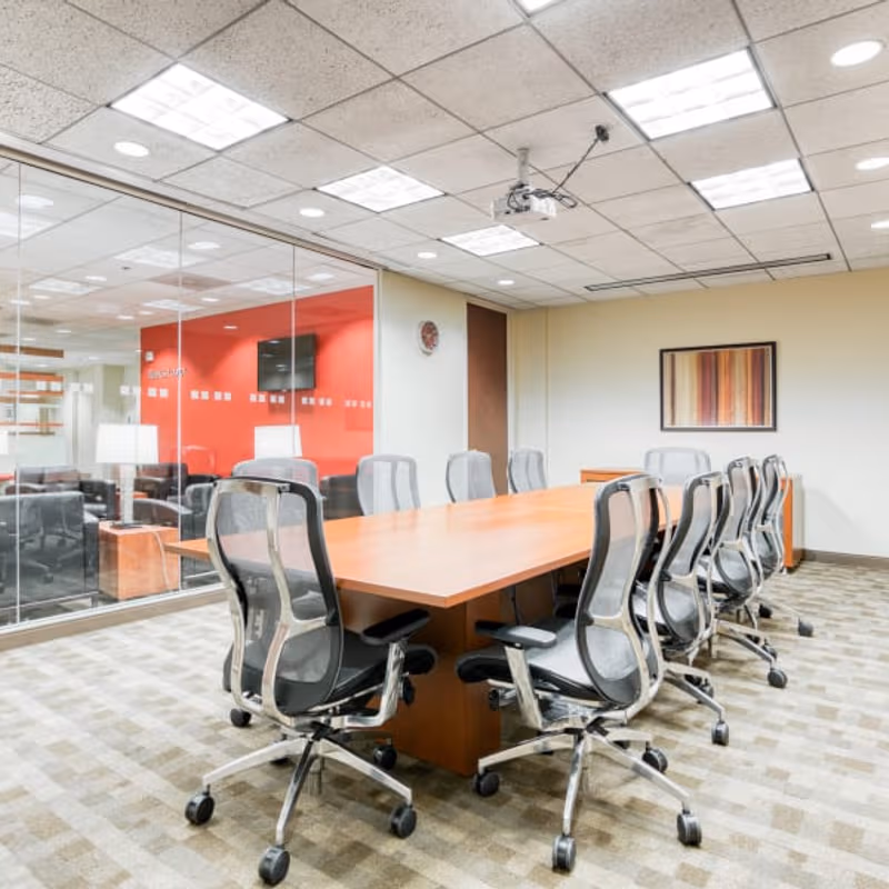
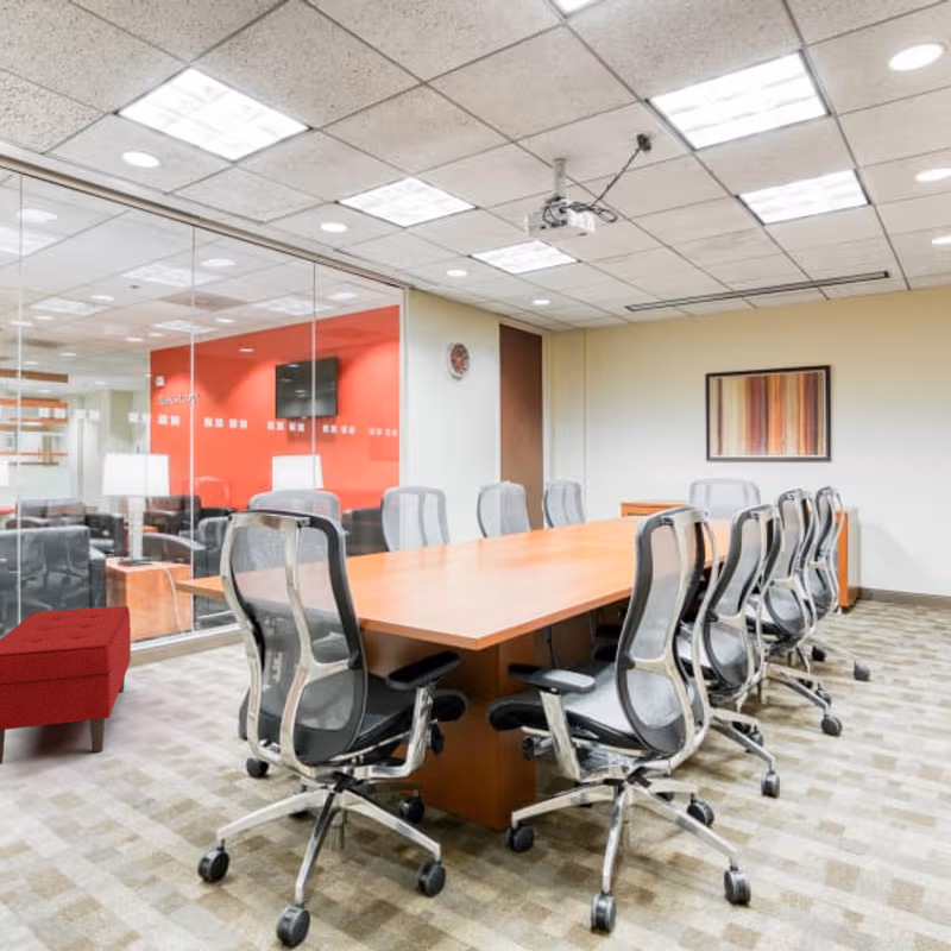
+ bench [0,605,132,766]
